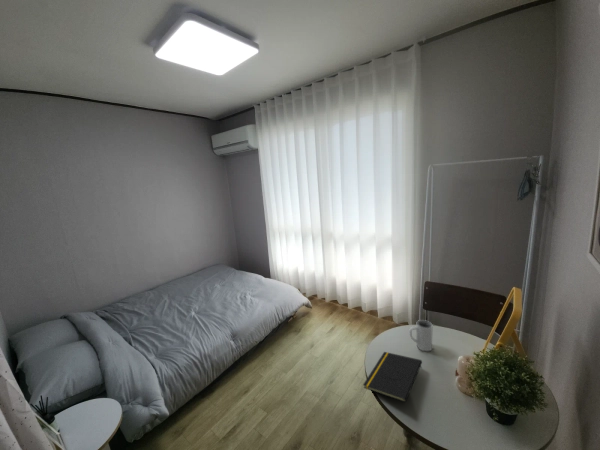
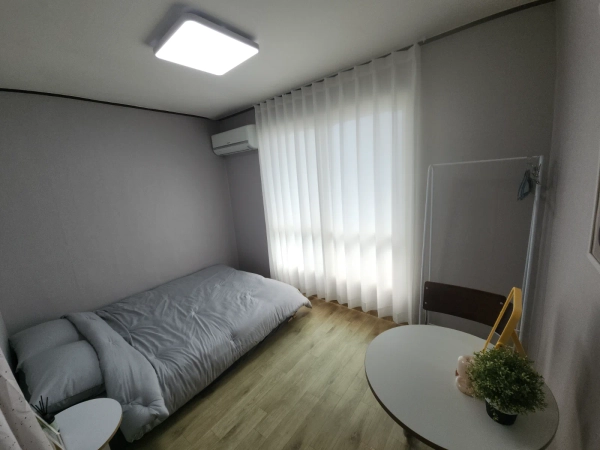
- mug [408,319,433,352]
- notepad [362,351,423,404]
